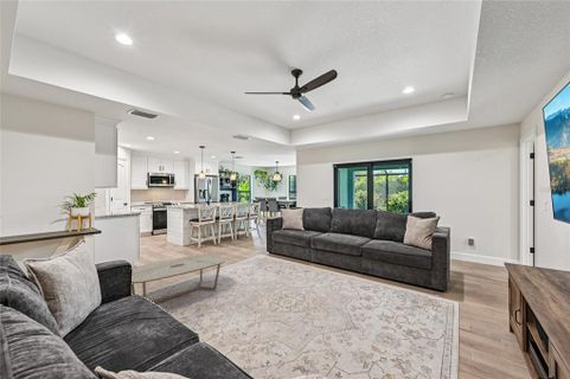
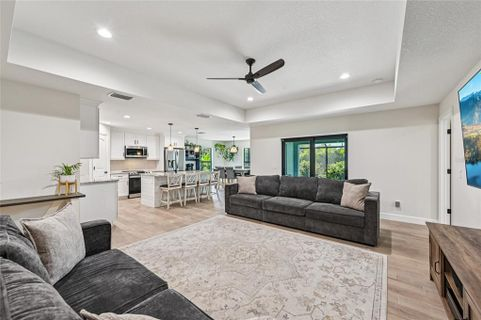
- coffee table [130,253,226,304]
